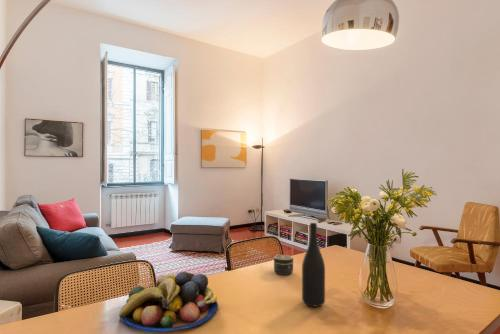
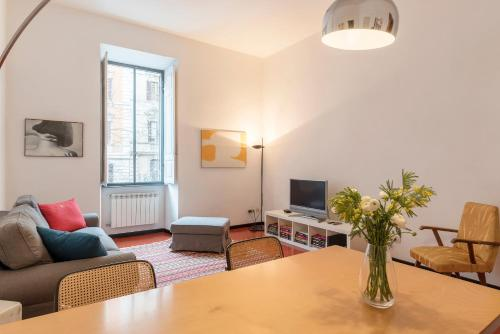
- wine bottle [301,222,326,307]
- jar [273,254,294,276]
- fruit bowl [118,271,219,333]
